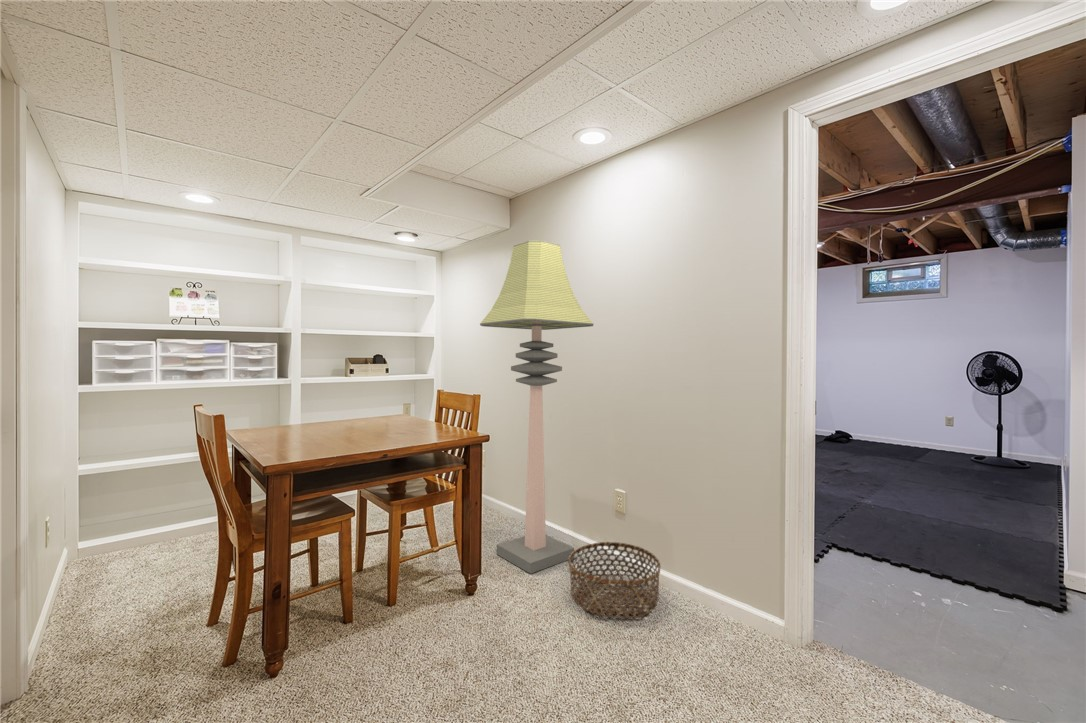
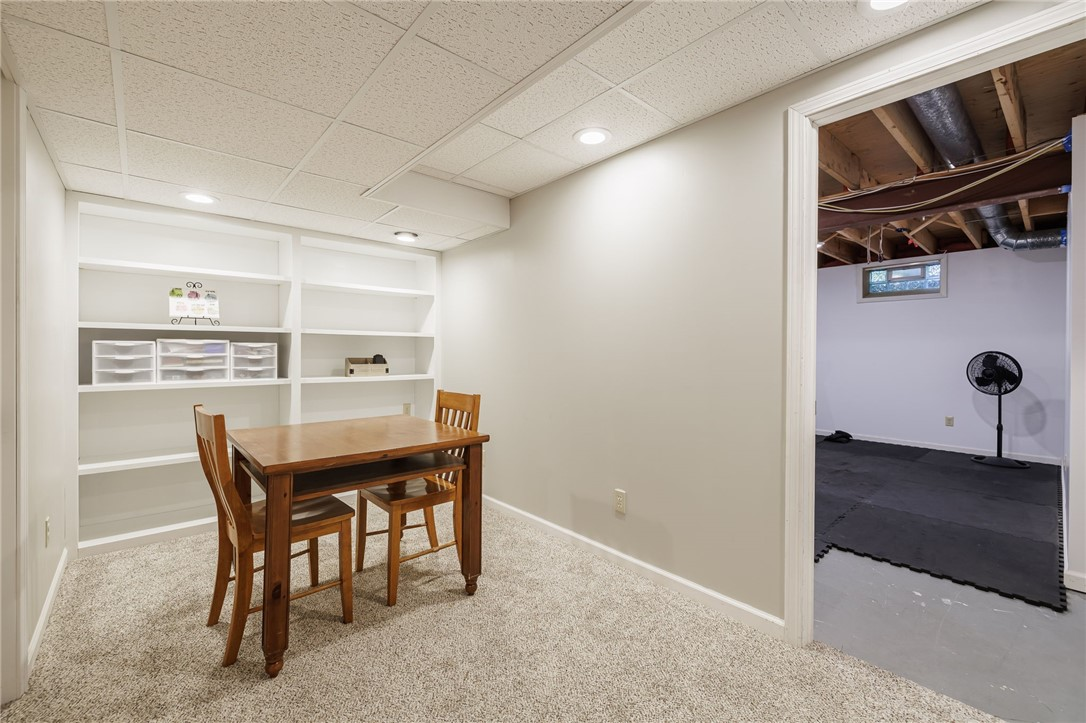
- basket [567,541,662,620]
- floor lamp [479,239,594,575]
